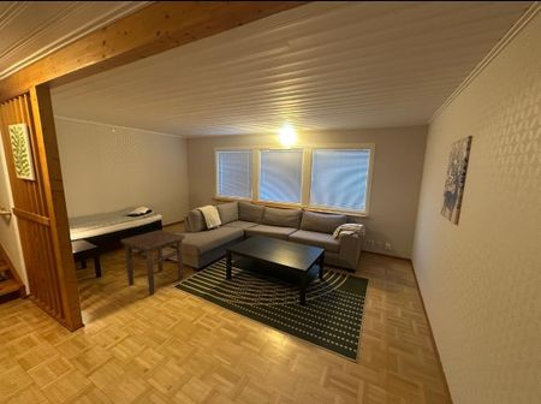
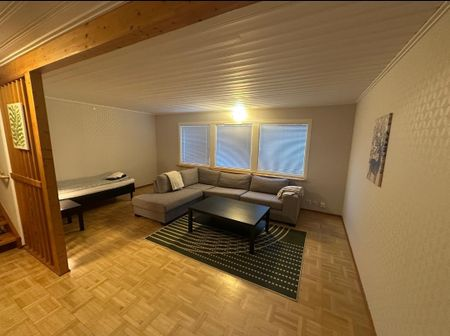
- side table [120,228,186,296]
